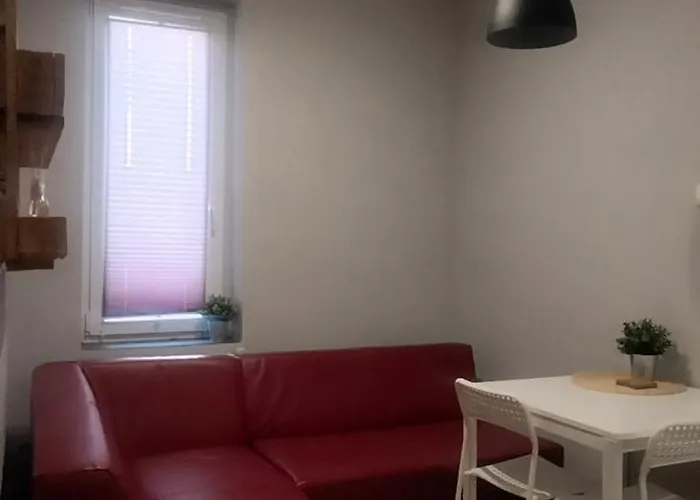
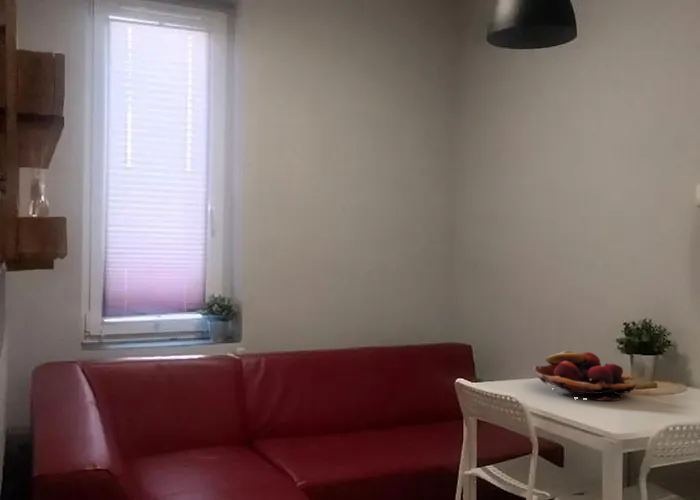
+ fruit basket [532,350,639,402]
